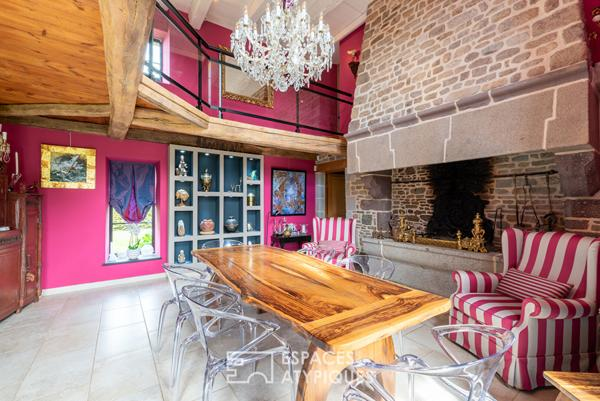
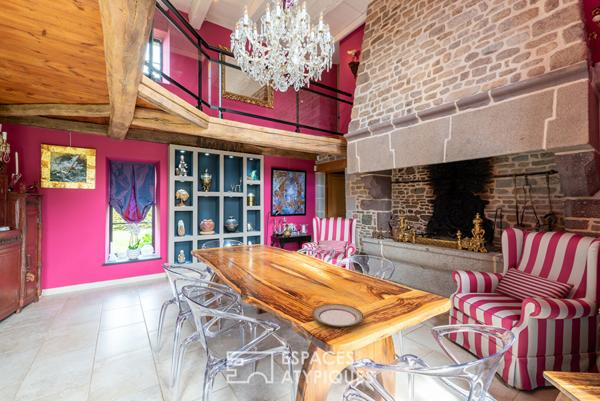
+ plate [311,303,365,327]
